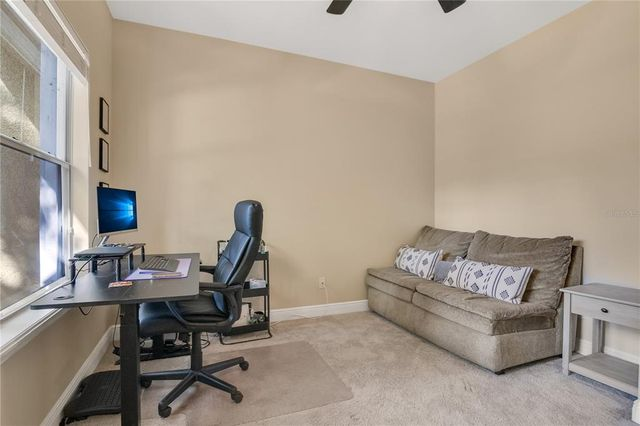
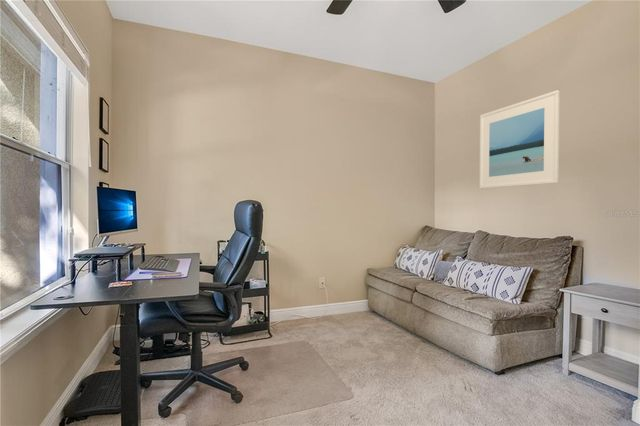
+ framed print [479,89,561,189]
